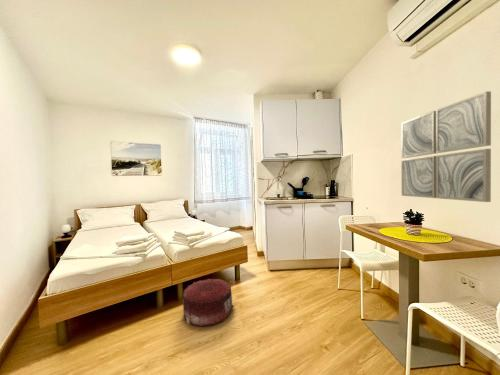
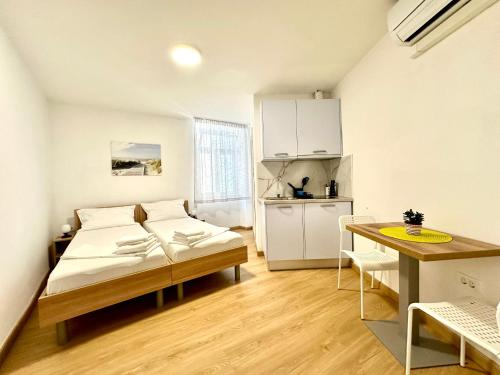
- pouf [182,277,234,327]
- wall art [400,90,492,203]
